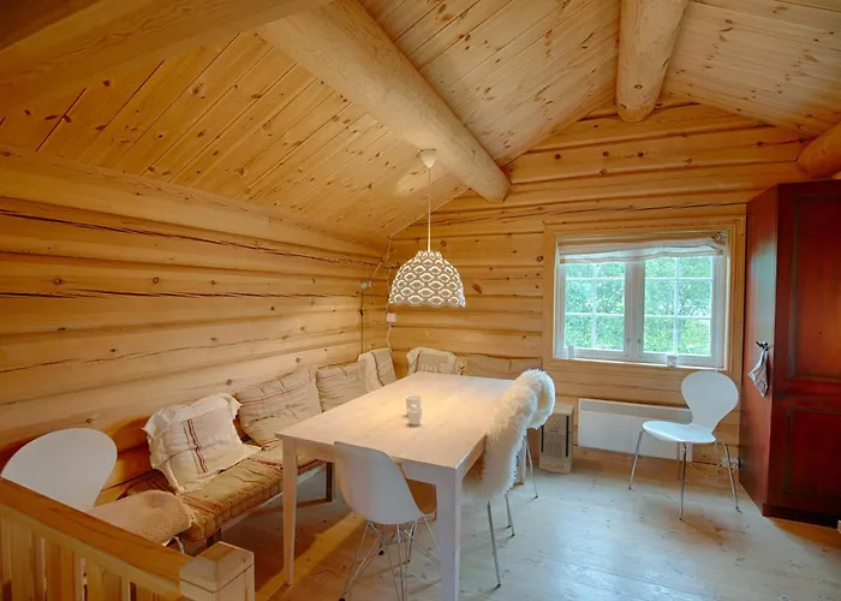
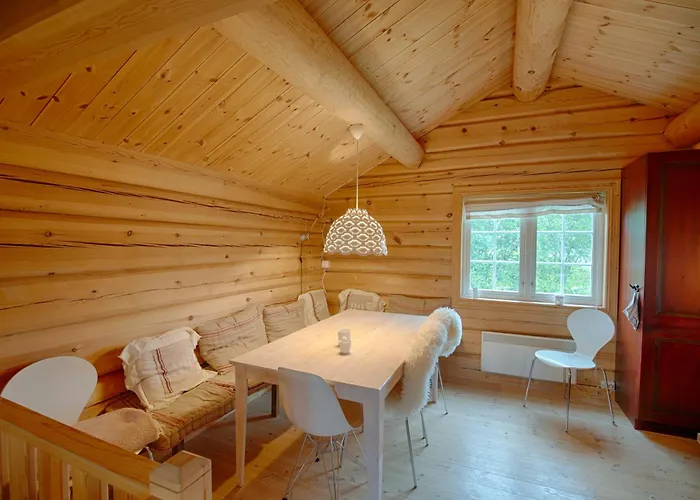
- air purifier [538,401,575,475]
